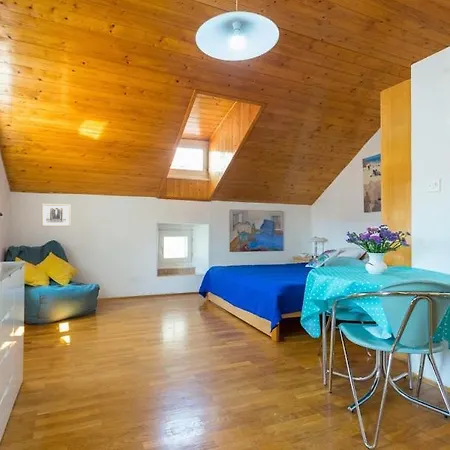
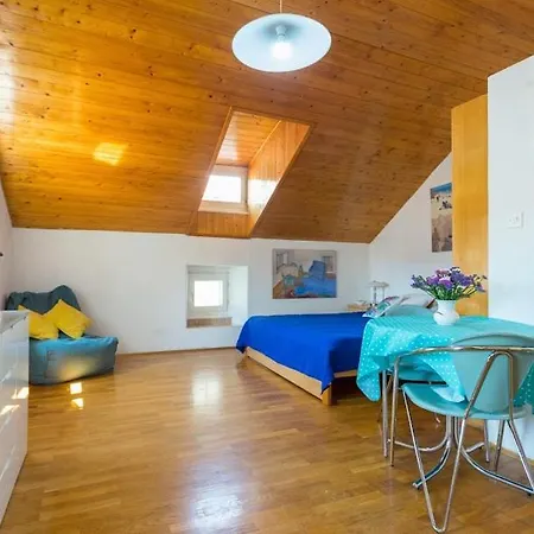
- wall art [41,203,71,227]
